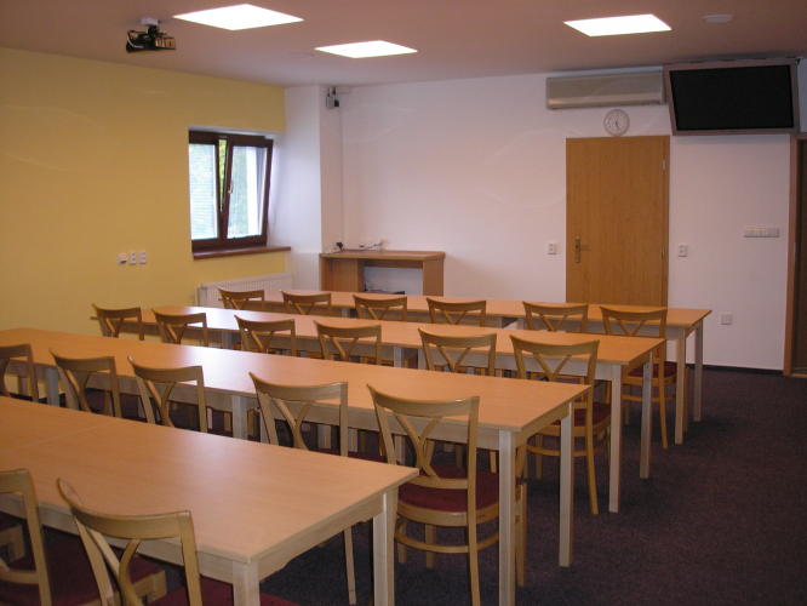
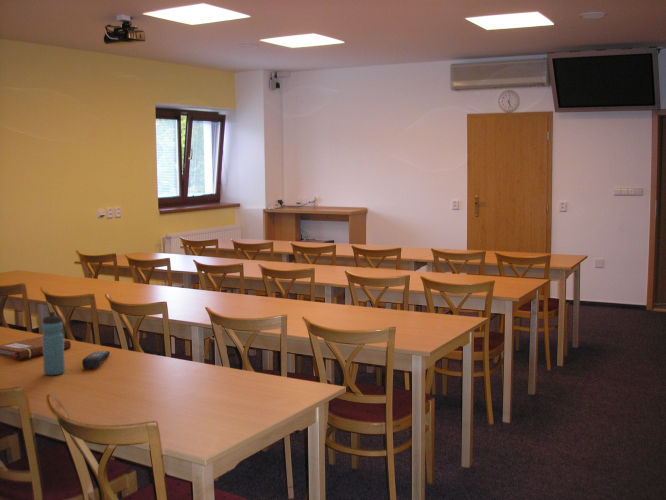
+ notebook [0,336,72,360]
+ remote control [81,350,111,370]
+ water bottle [41,311,66,376]
